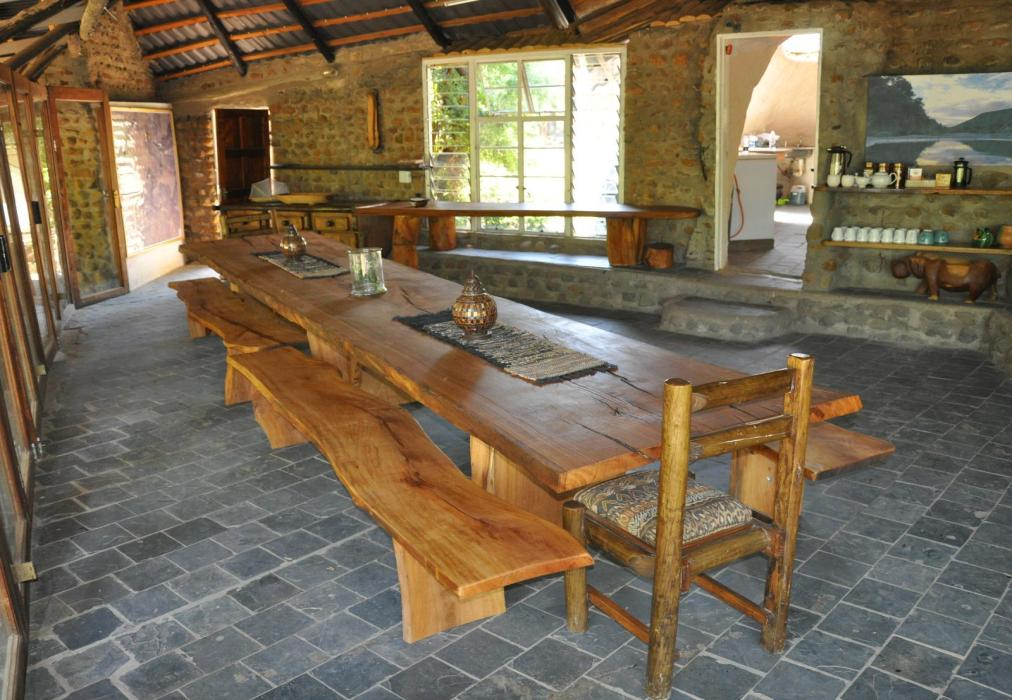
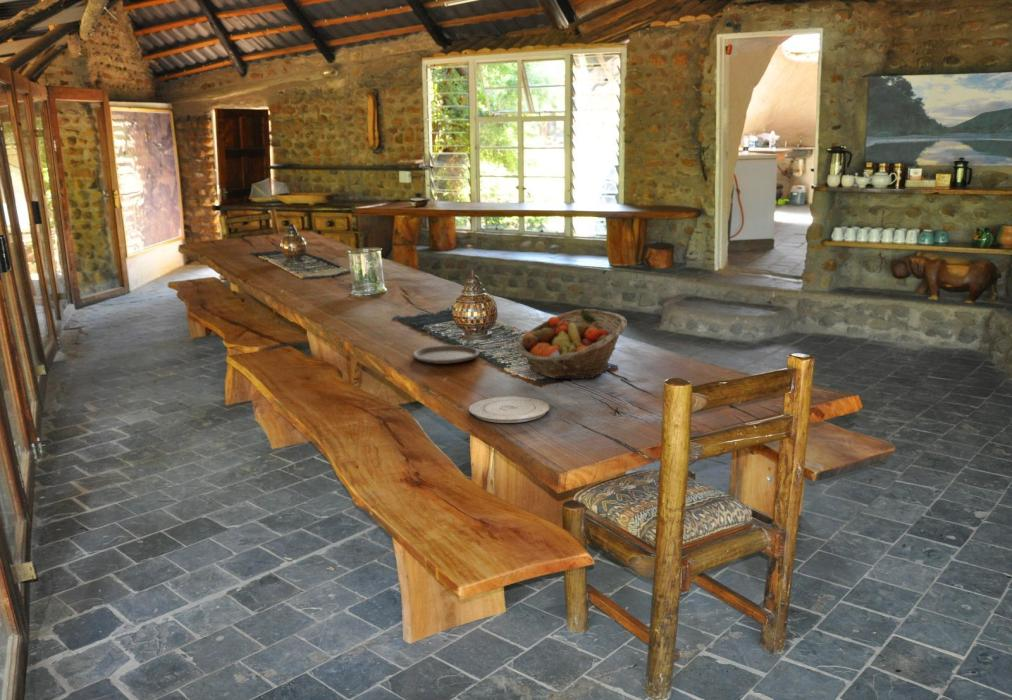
+ plate [412,344,481,365]
+ fruit basket [516,308,628,380]
+ plate [468,396,551,424]
